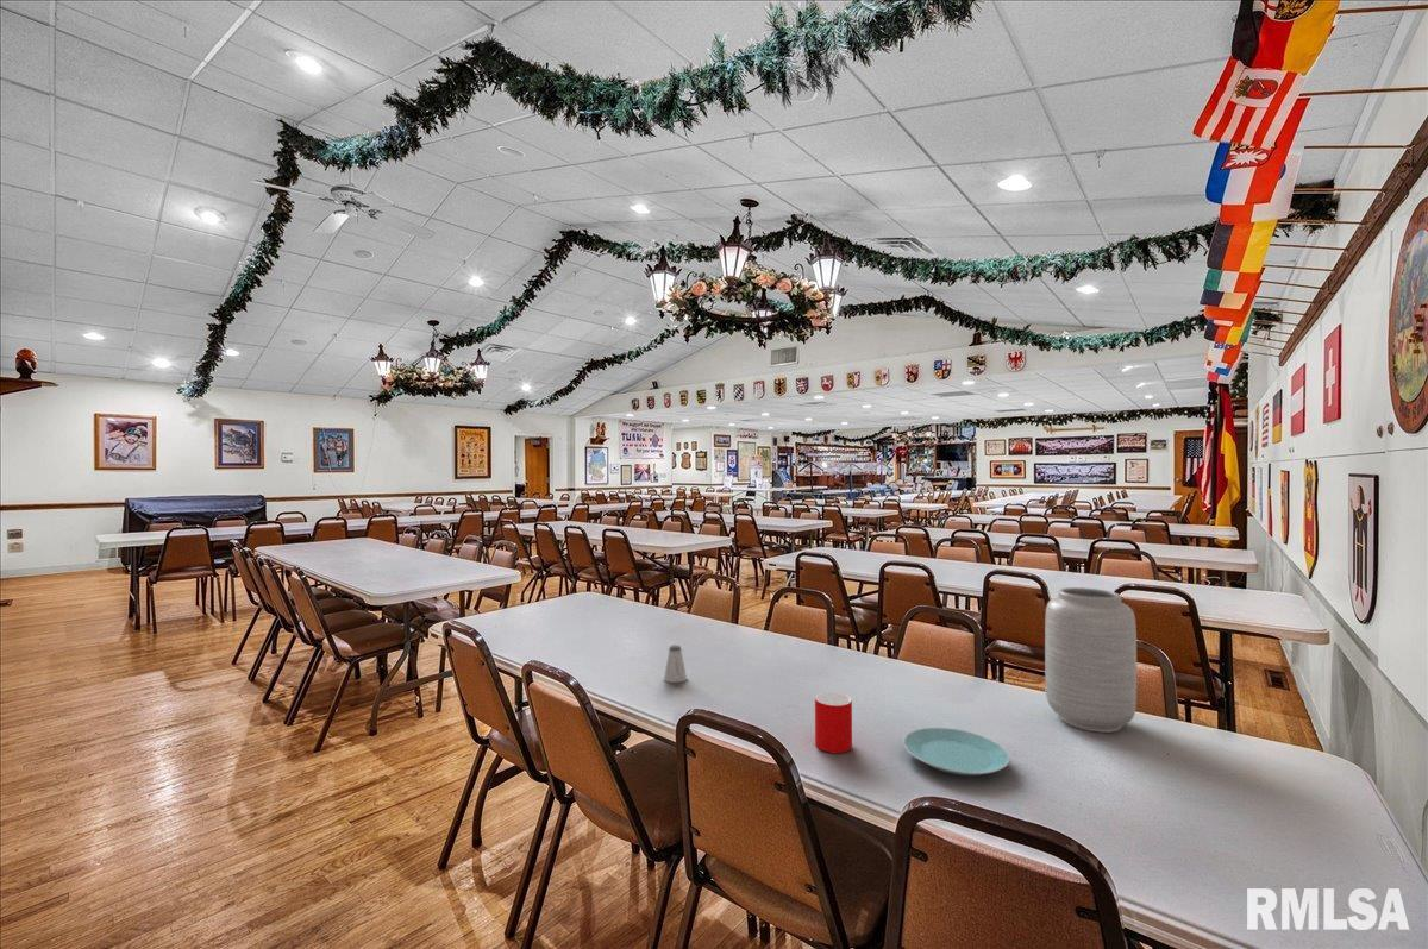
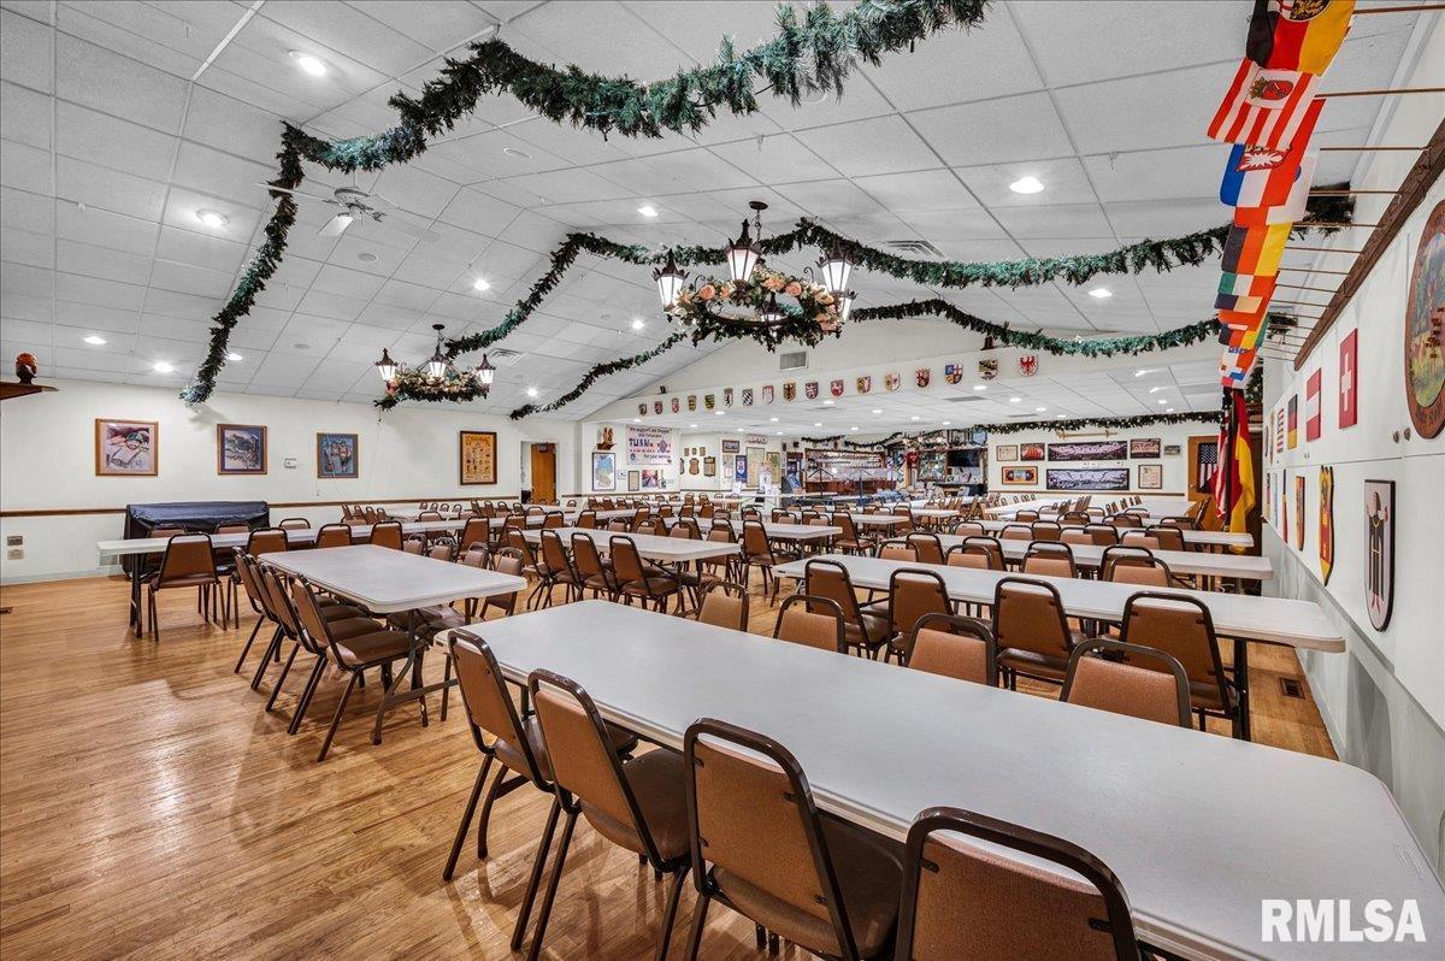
- cup [814,691,853,754]
- plate [902,727,1012,777]
- vase [1044,586,1138,734]
- saltshaker [663,645,688,684]
